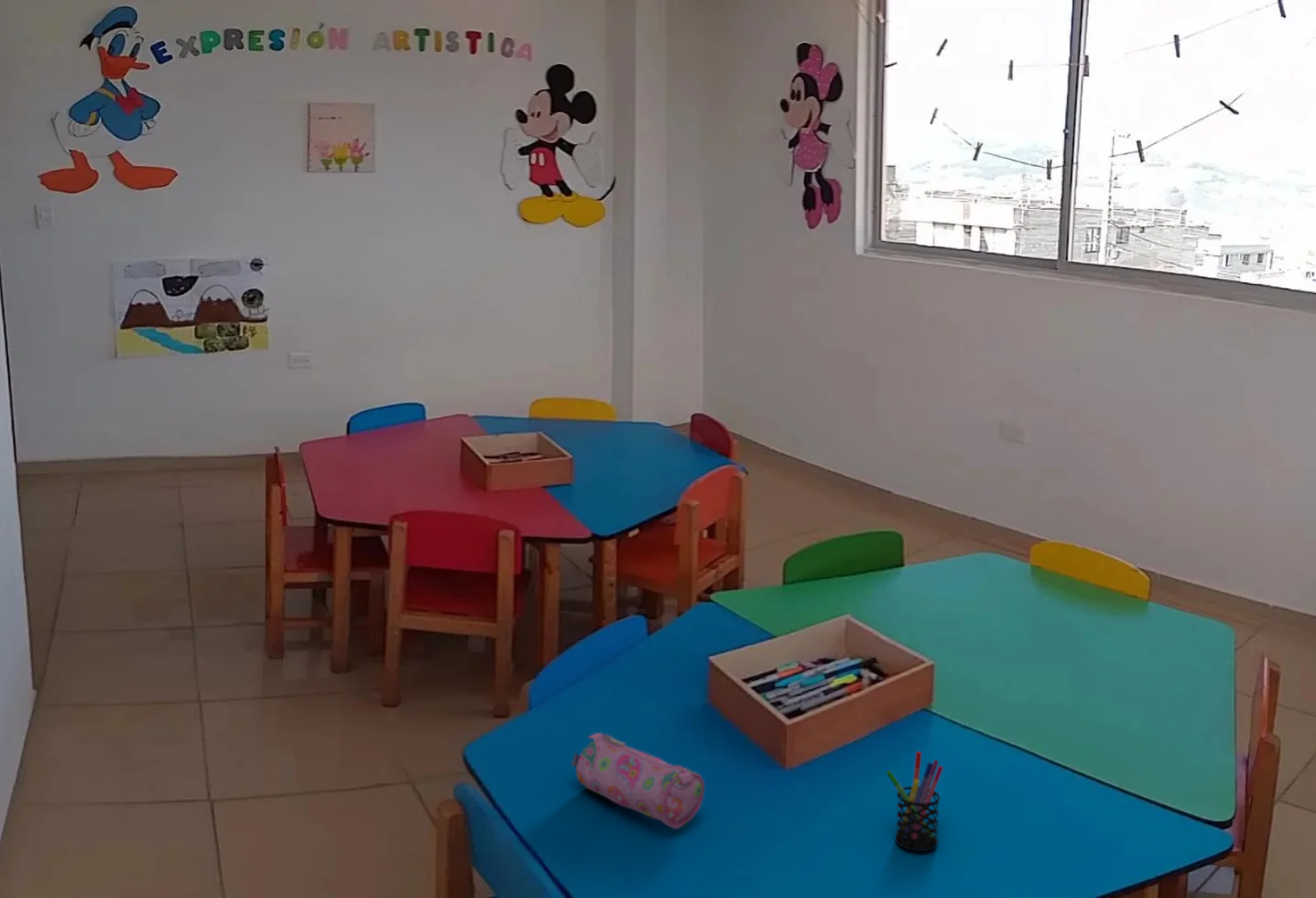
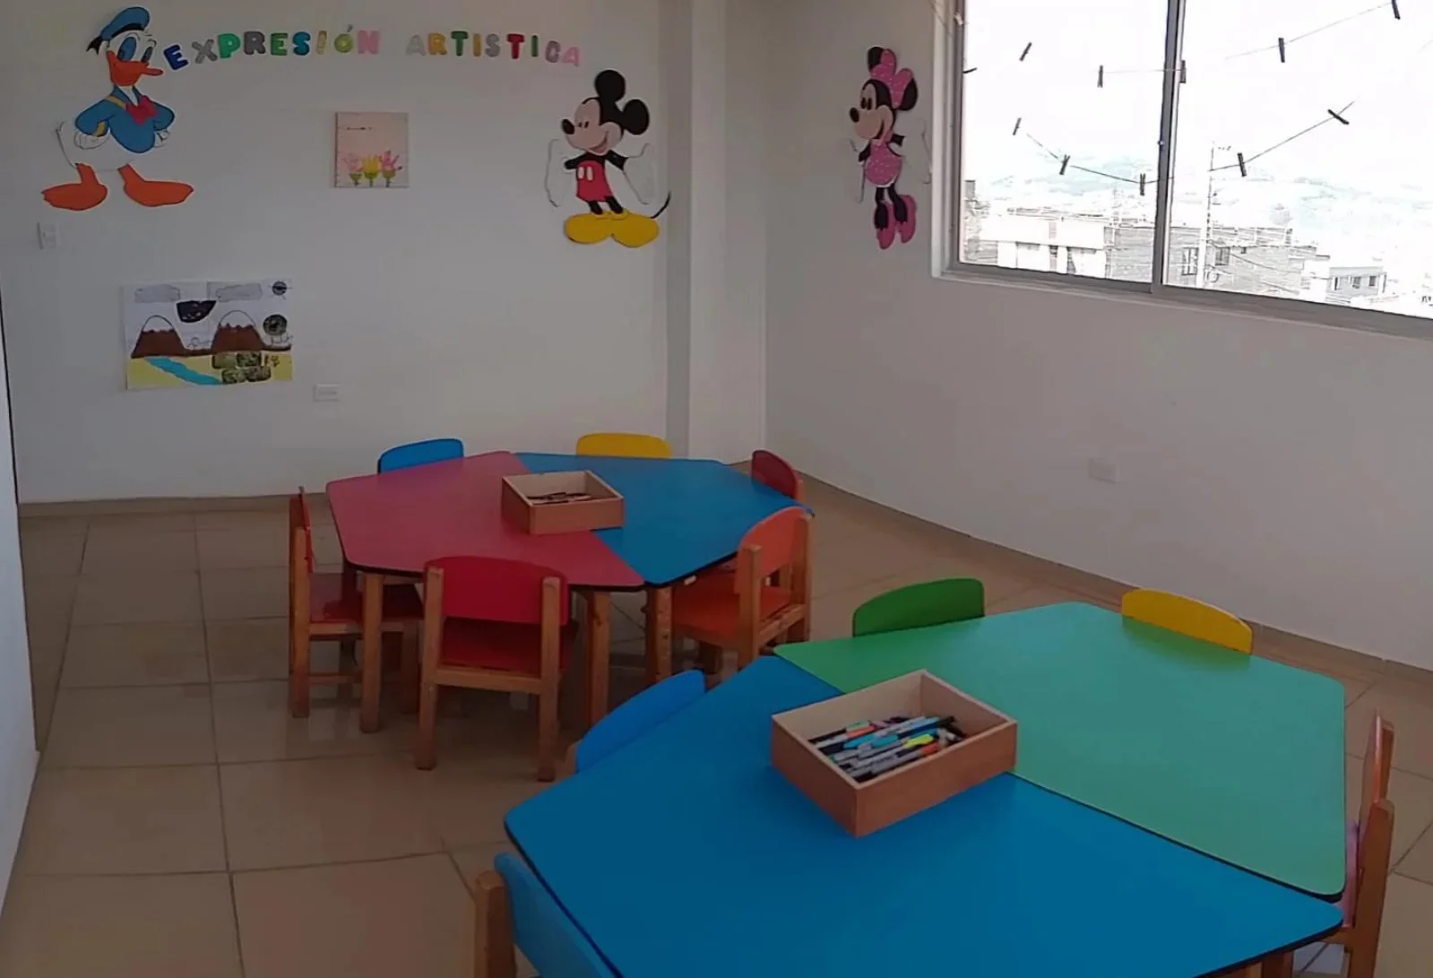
- pen holder [886,751,944,852]
- pencil case [570,733,705,830]
